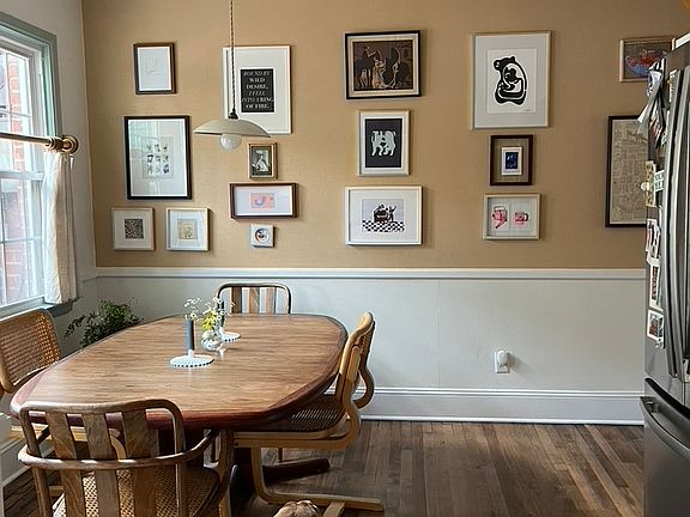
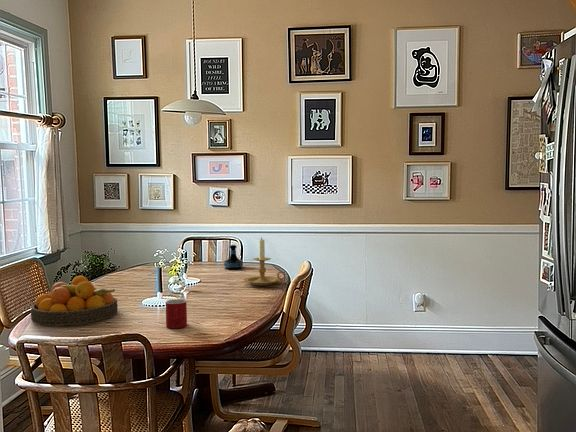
+ candle holder [243,236,287,287]
+ tequila bottle [223,244,244,270]
+ fruit bowl [30,275,119,326]
+ mug [165,298,188,329]
